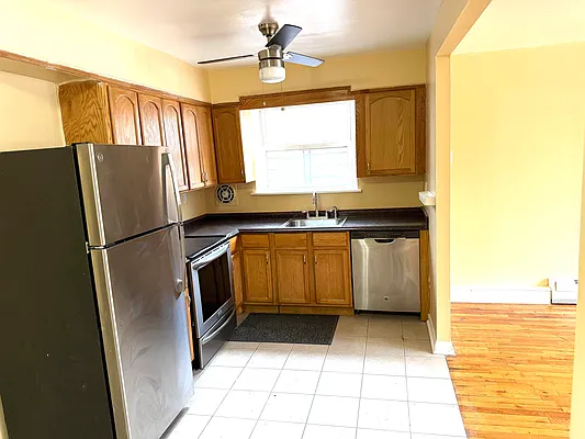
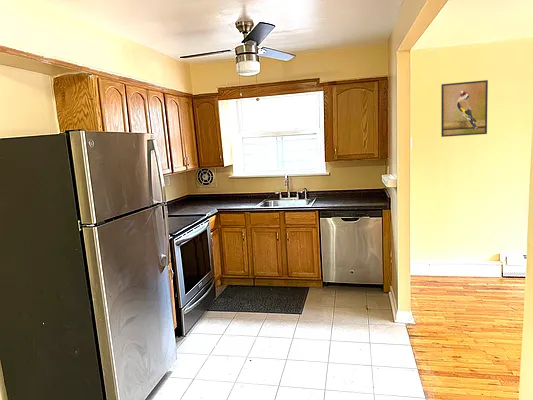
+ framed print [440,79,489,138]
